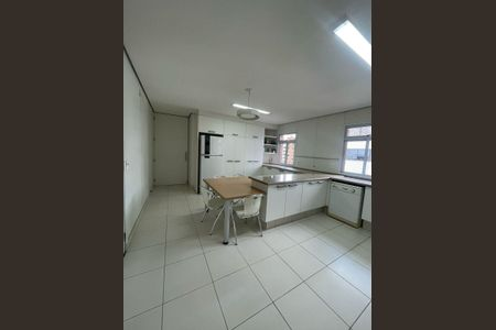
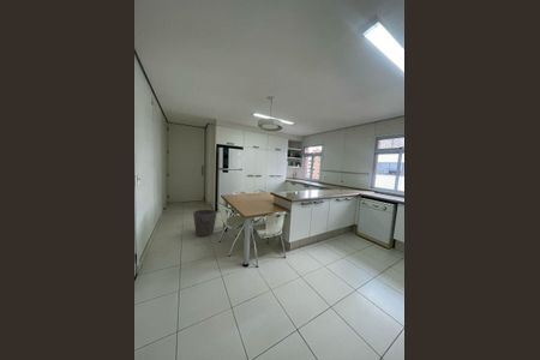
+ waste bin [192,209,217,238]
